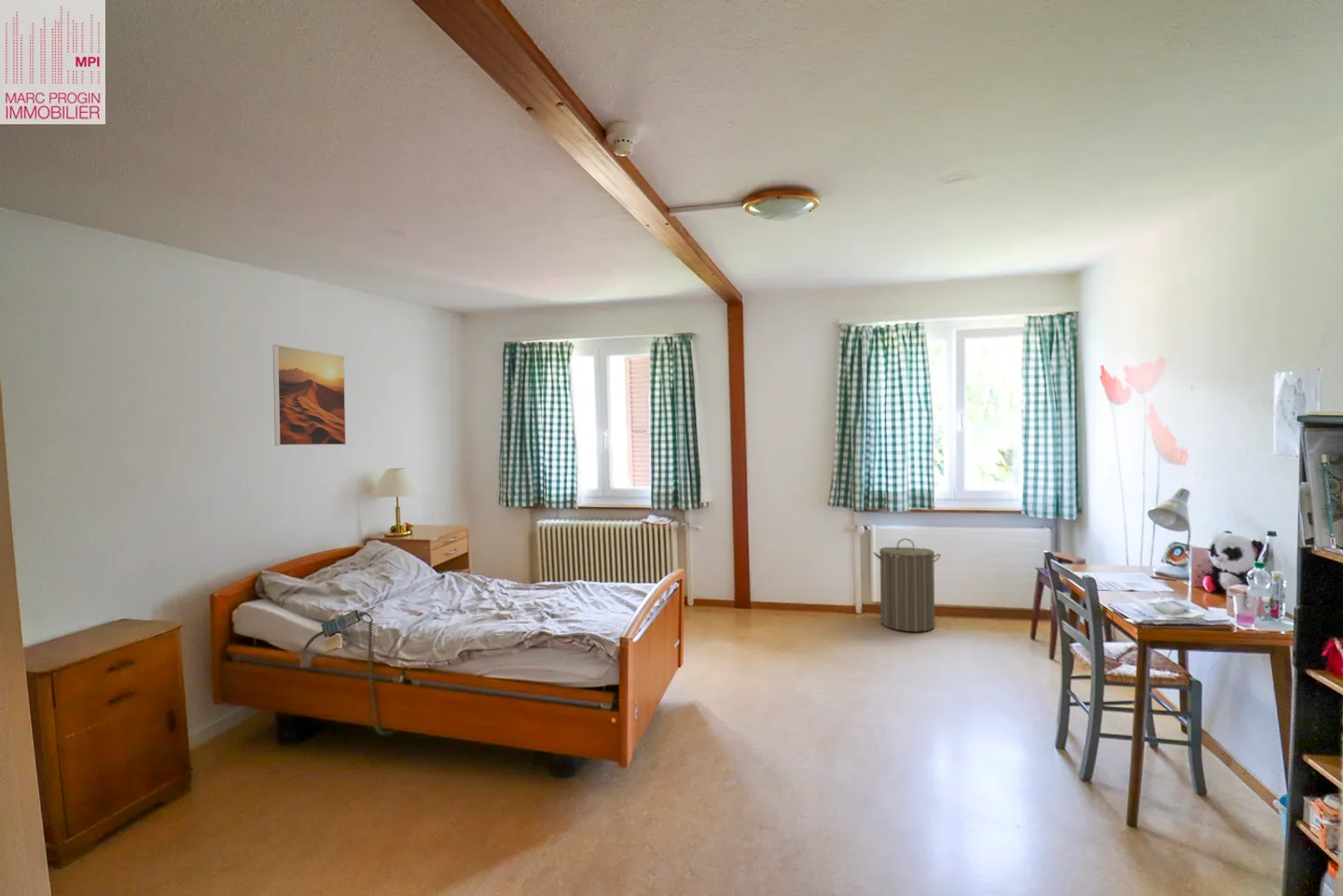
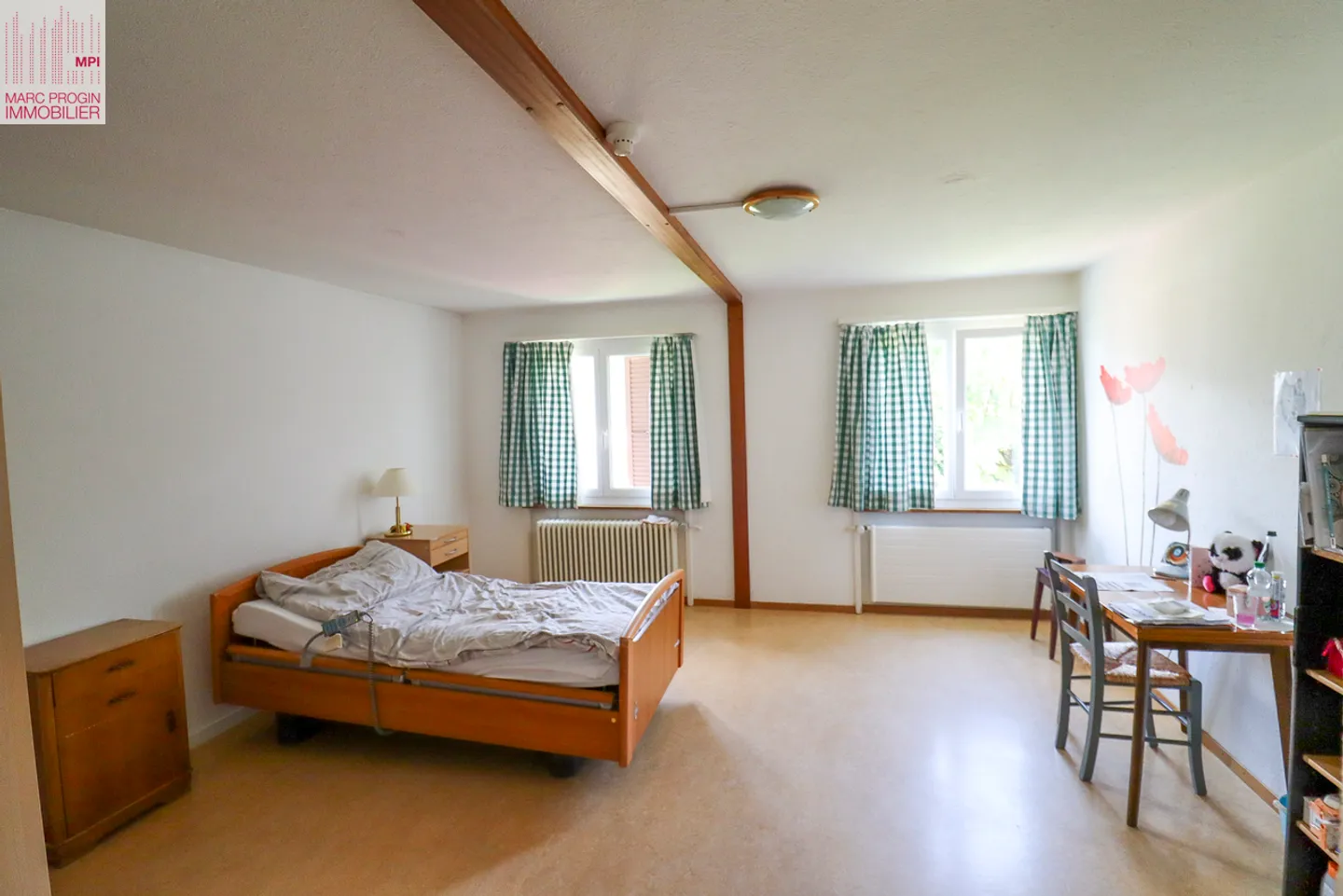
- laundry hamper [873,538,942,632]
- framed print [272,344,347,447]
